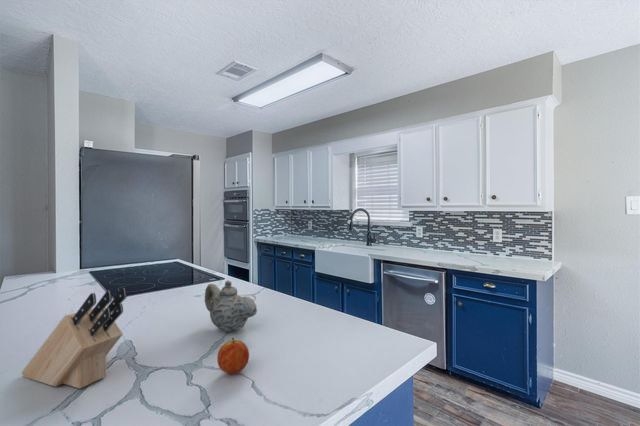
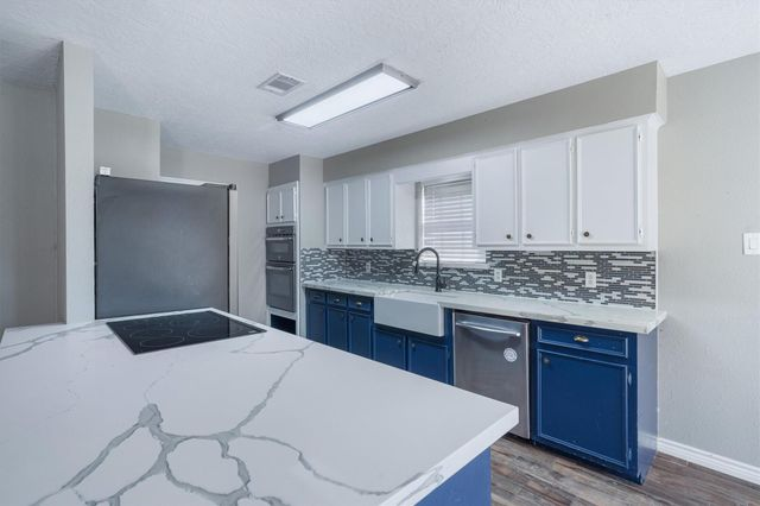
- knife block [20,287,128,390]
- teapot [204,279,258,333]
- fruit [216,337,250,376]
